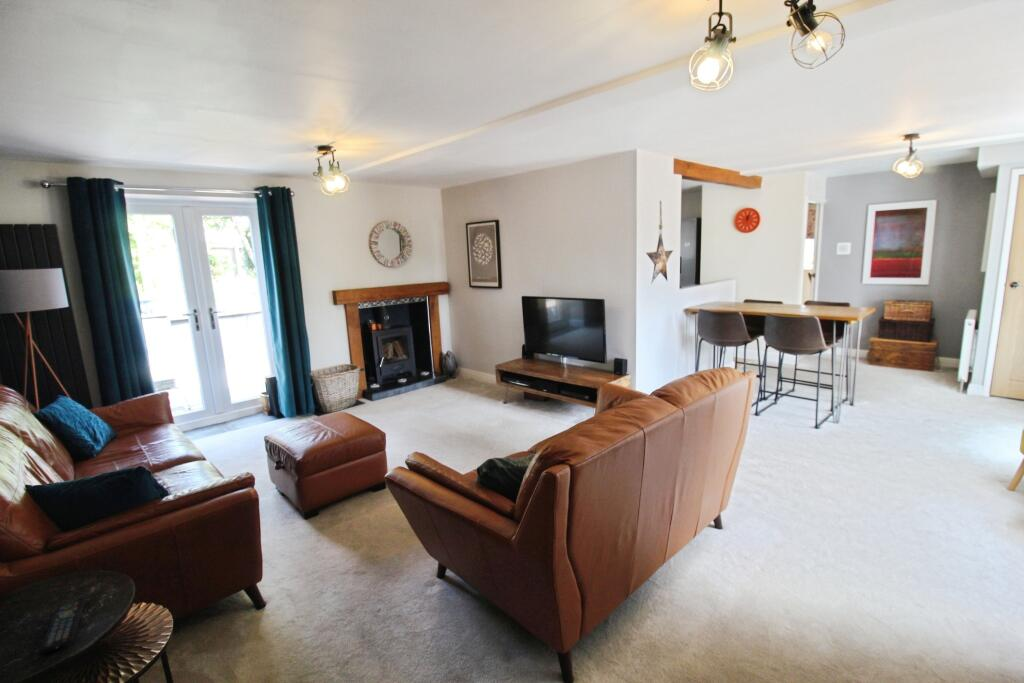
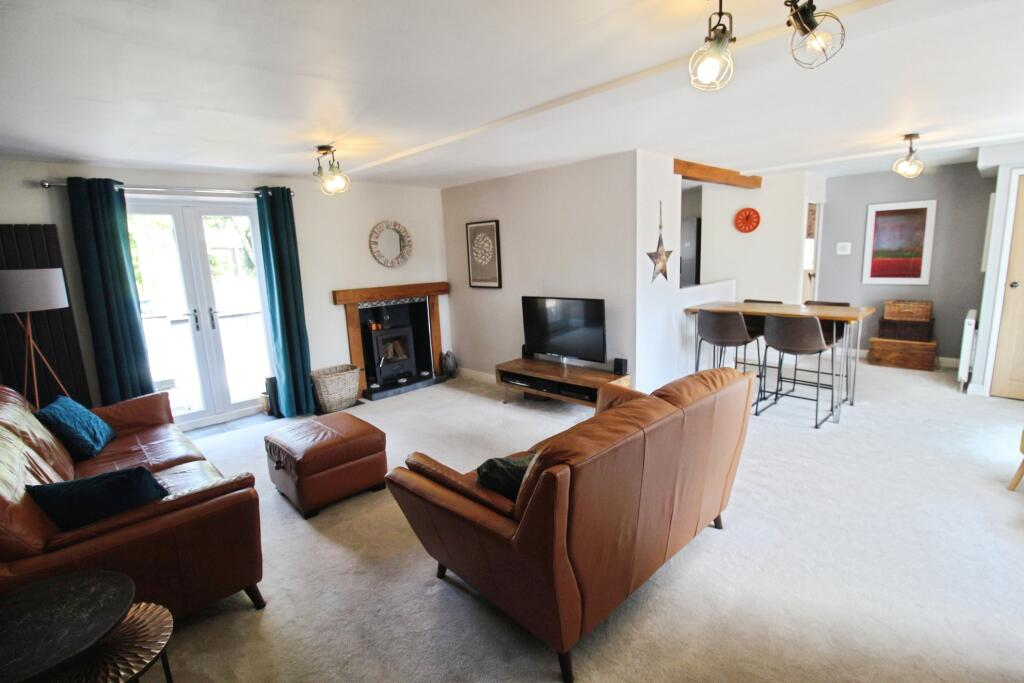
- remote control [39,594,88,654]
